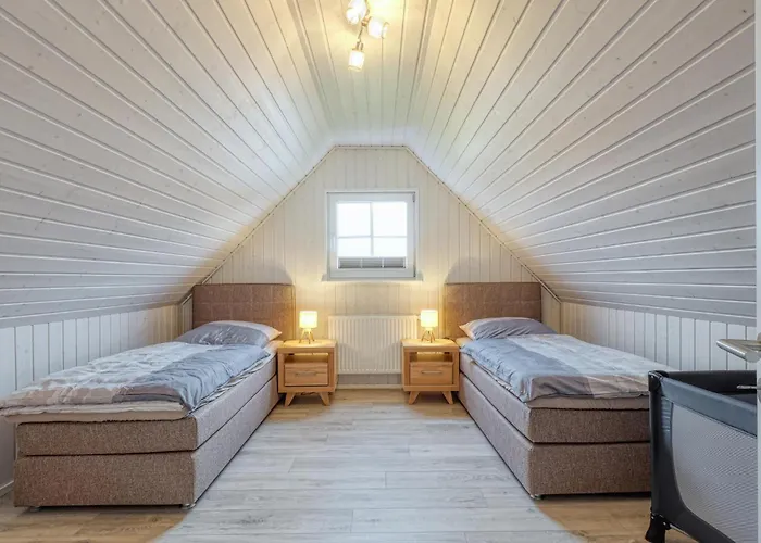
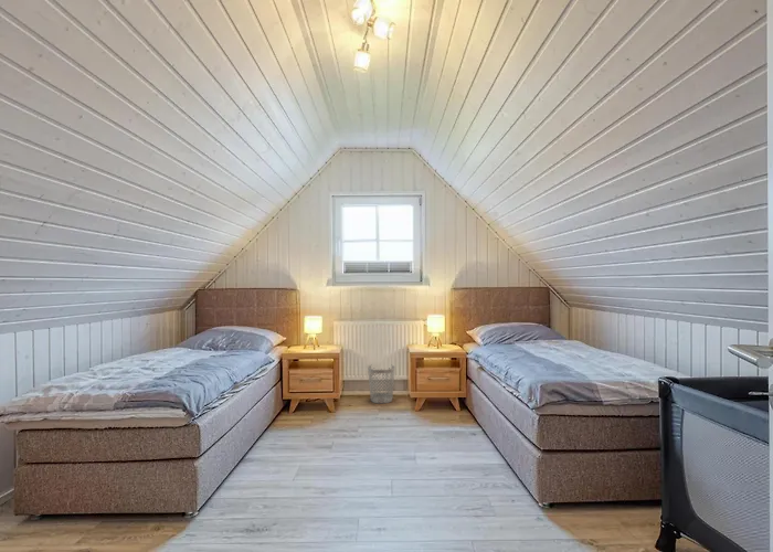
+ wastebasket [367,364,396,404]
